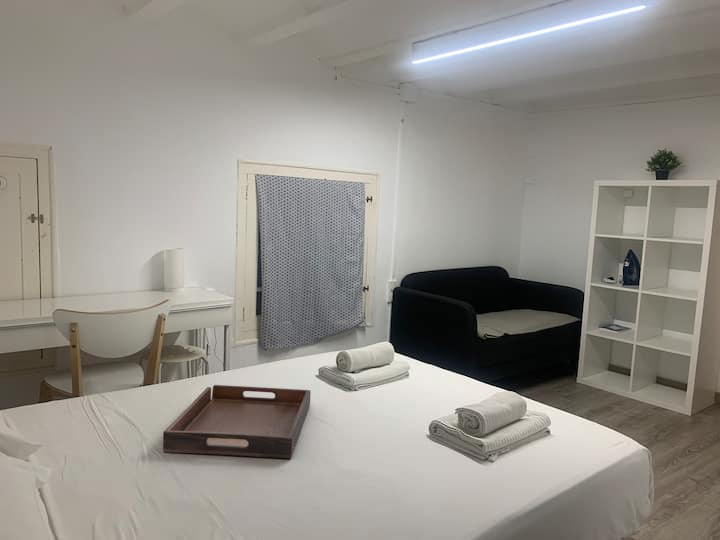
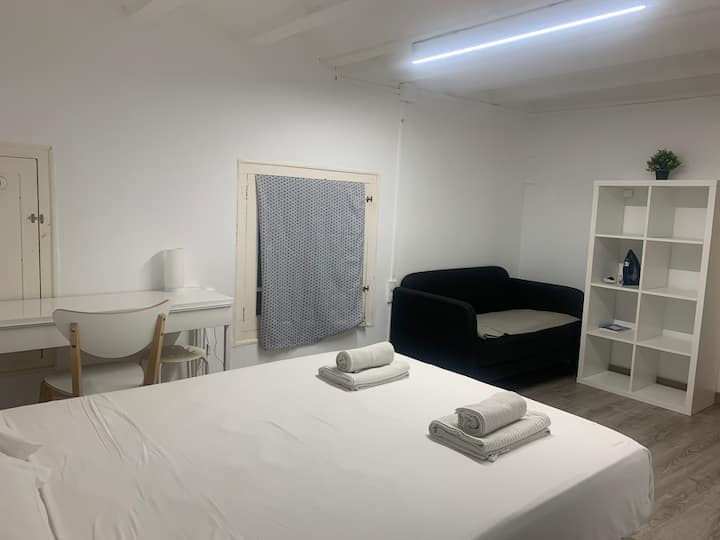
- serving tray [162,384,312,459]
